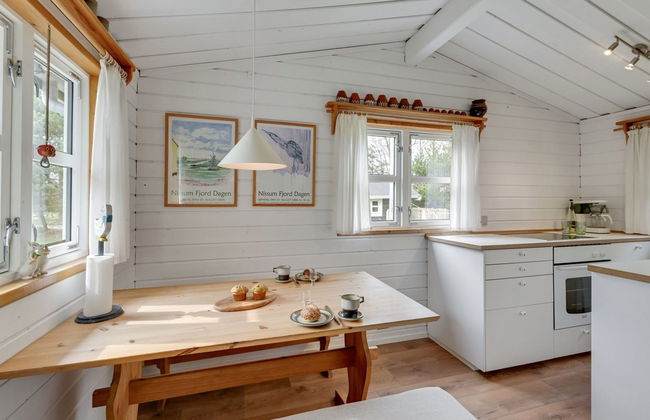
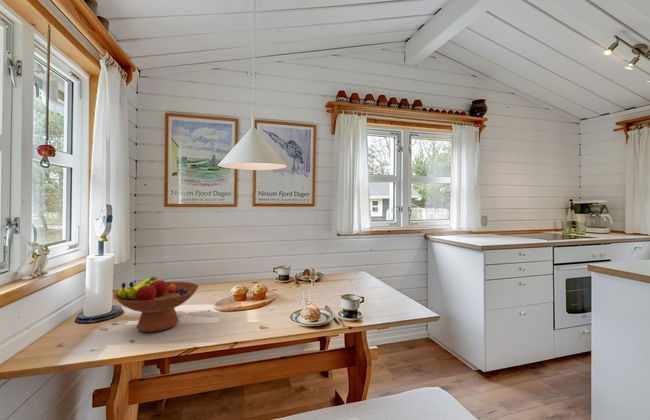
+ fruit bowl [113,276,200,333]
